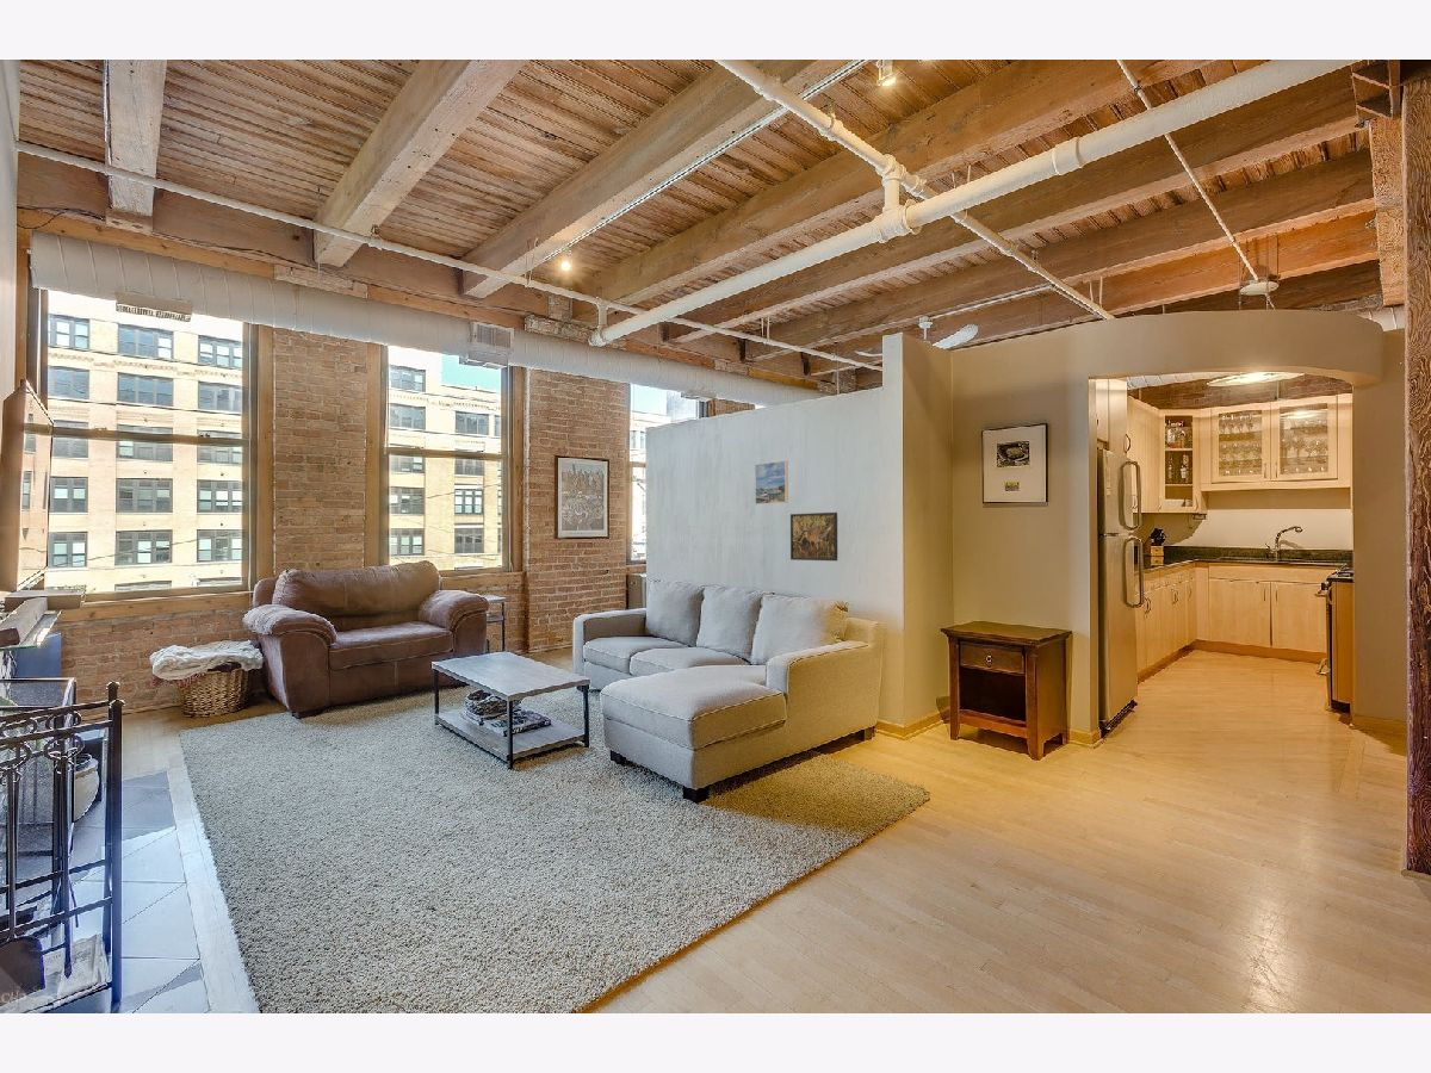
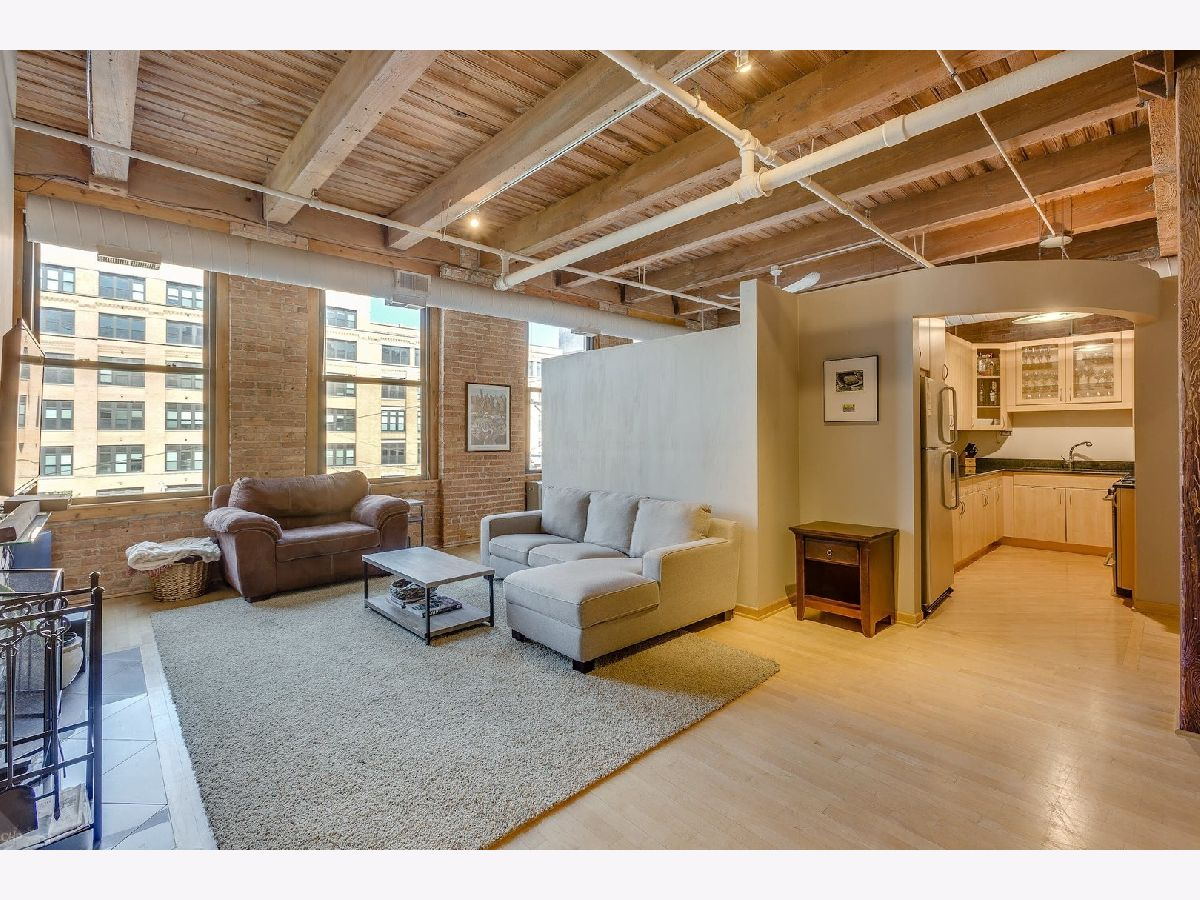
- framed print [789,511,838,562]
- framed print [754,459,789,506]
